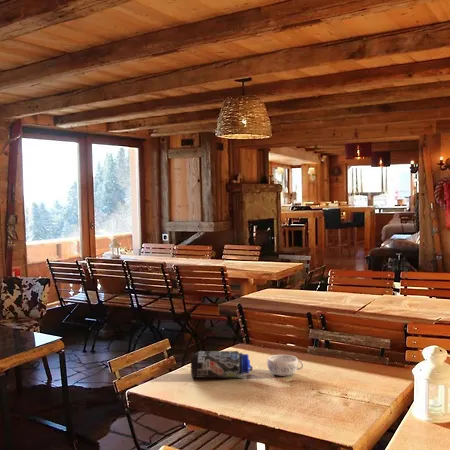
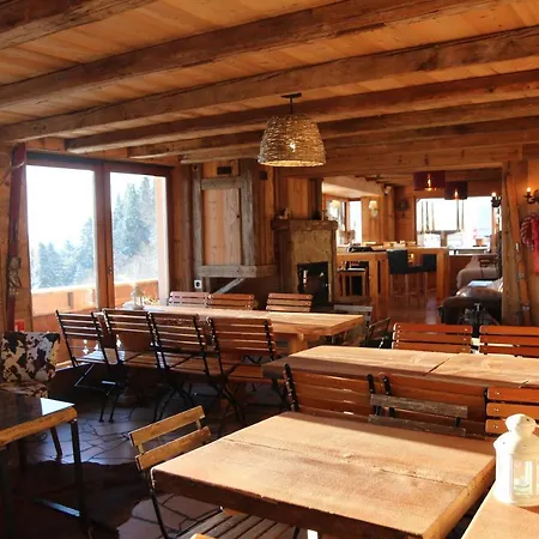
- decorative bowl [266,354,304,377]
- water bottle [190,350,254,379]
